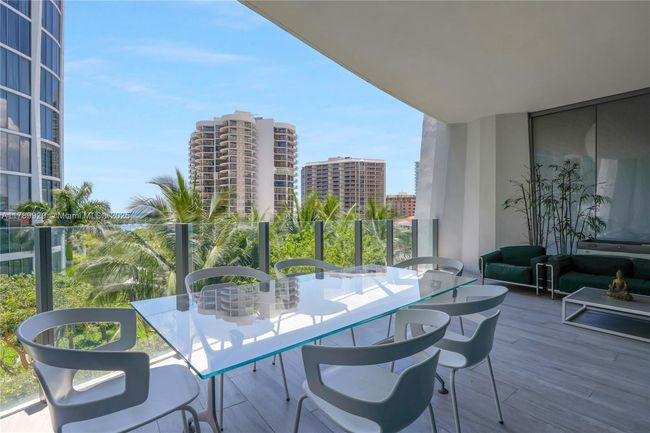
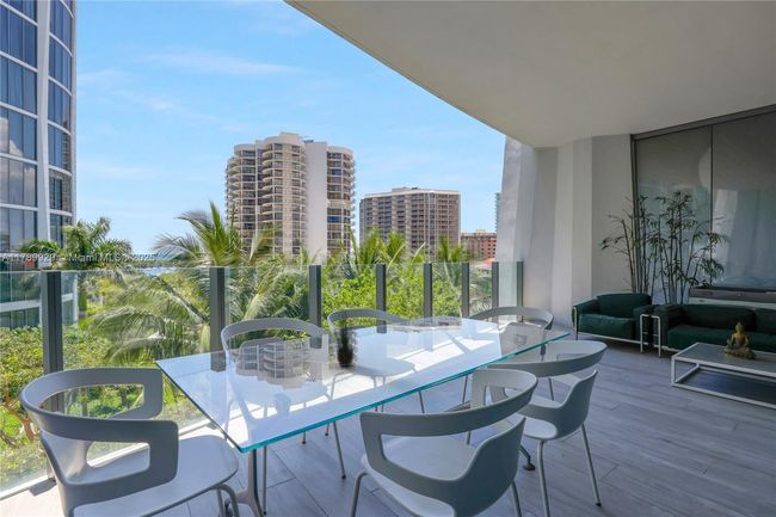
+ potted plant [326,300,361,368]
